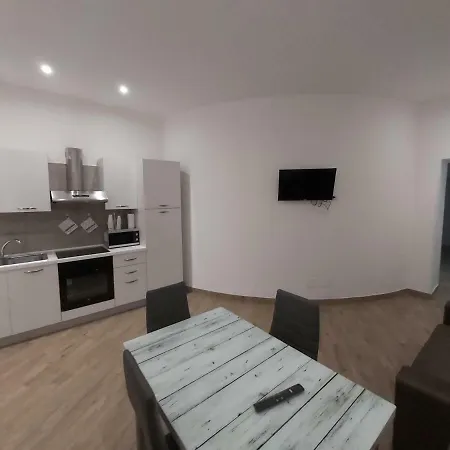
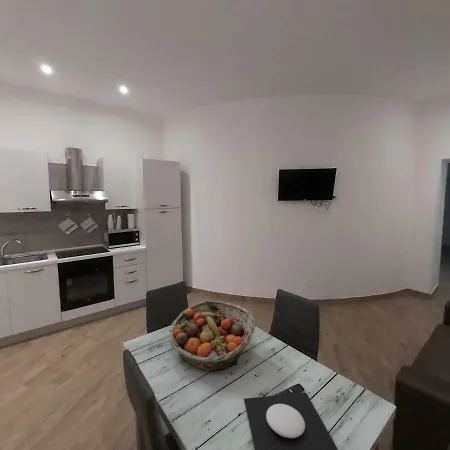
+ fruit basket [168,300,256,373]
+ plate [243,392,339,450]
